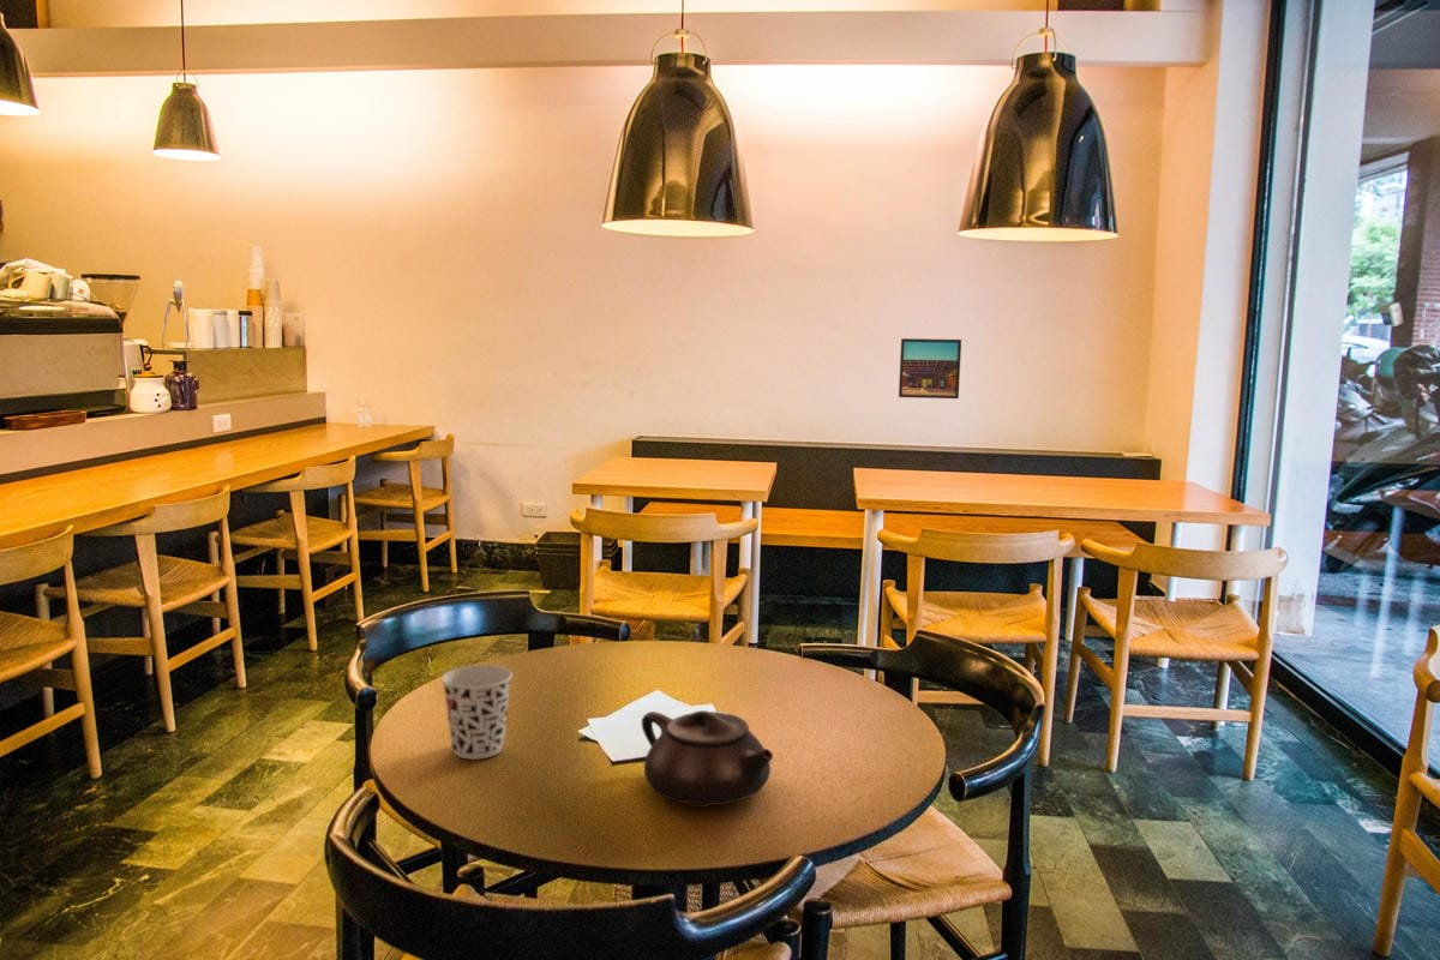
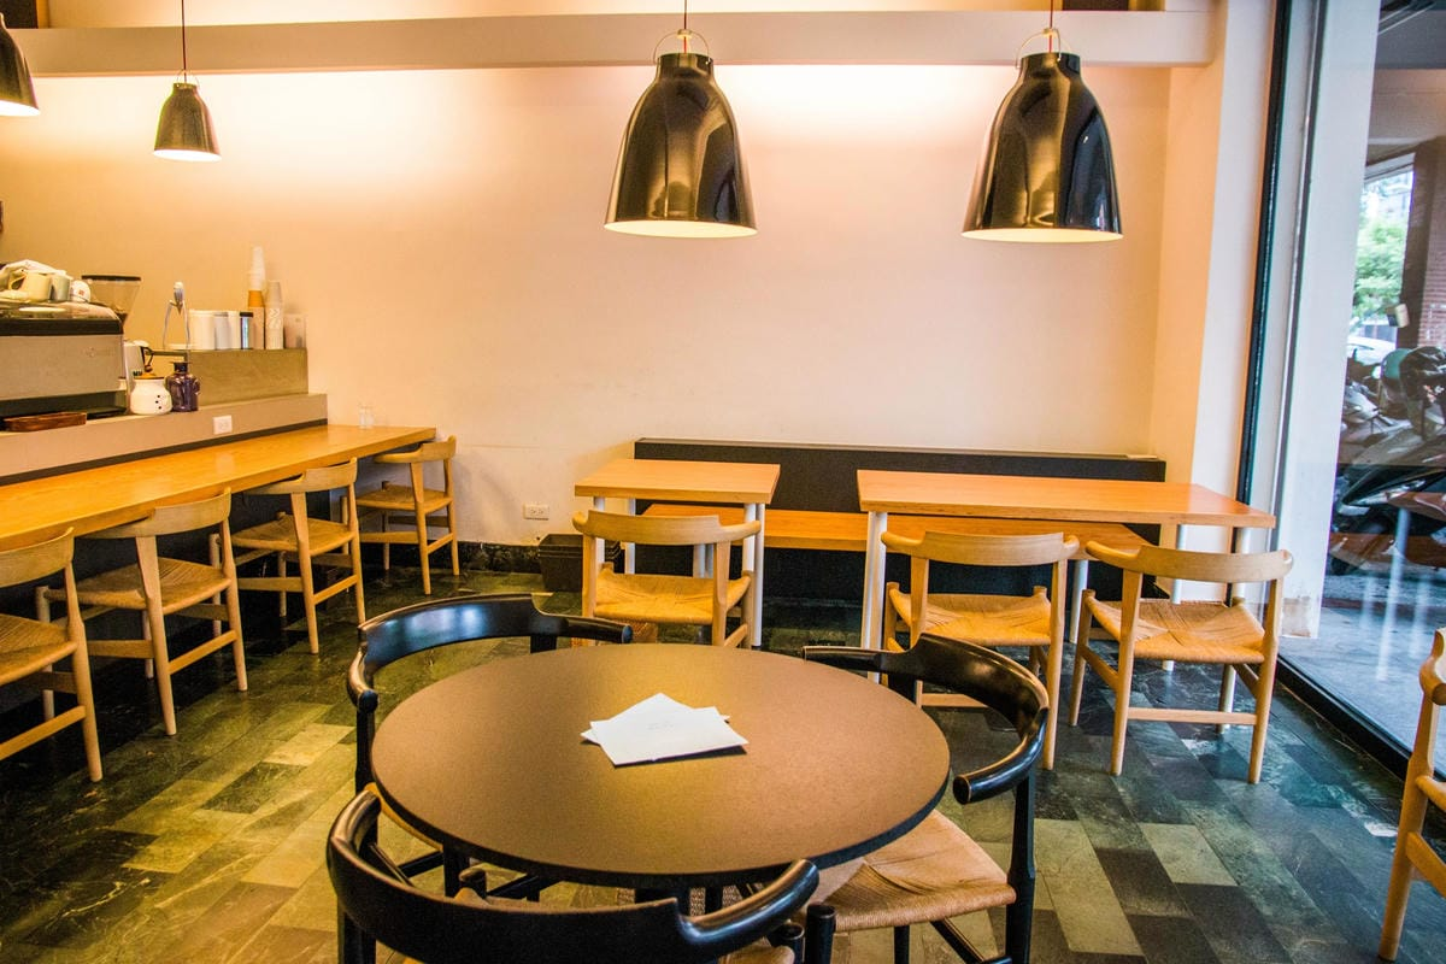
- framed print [898,337,962,400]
- teapot [641,709,774,809]
- cup [440,664,514,761]
